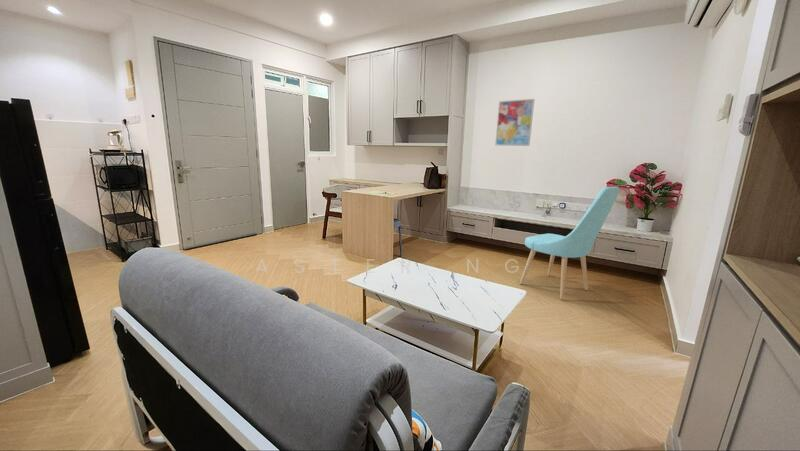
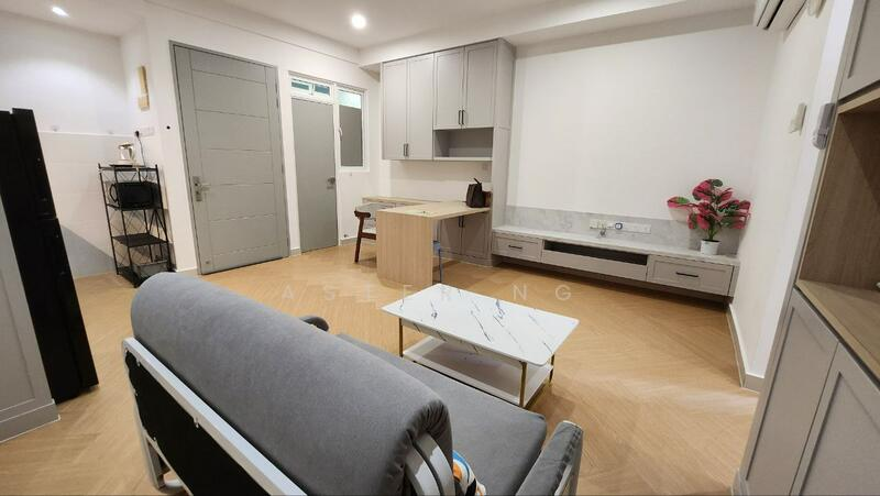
- chair [519,186,620,301]
- wall art [494,98,536,147]
